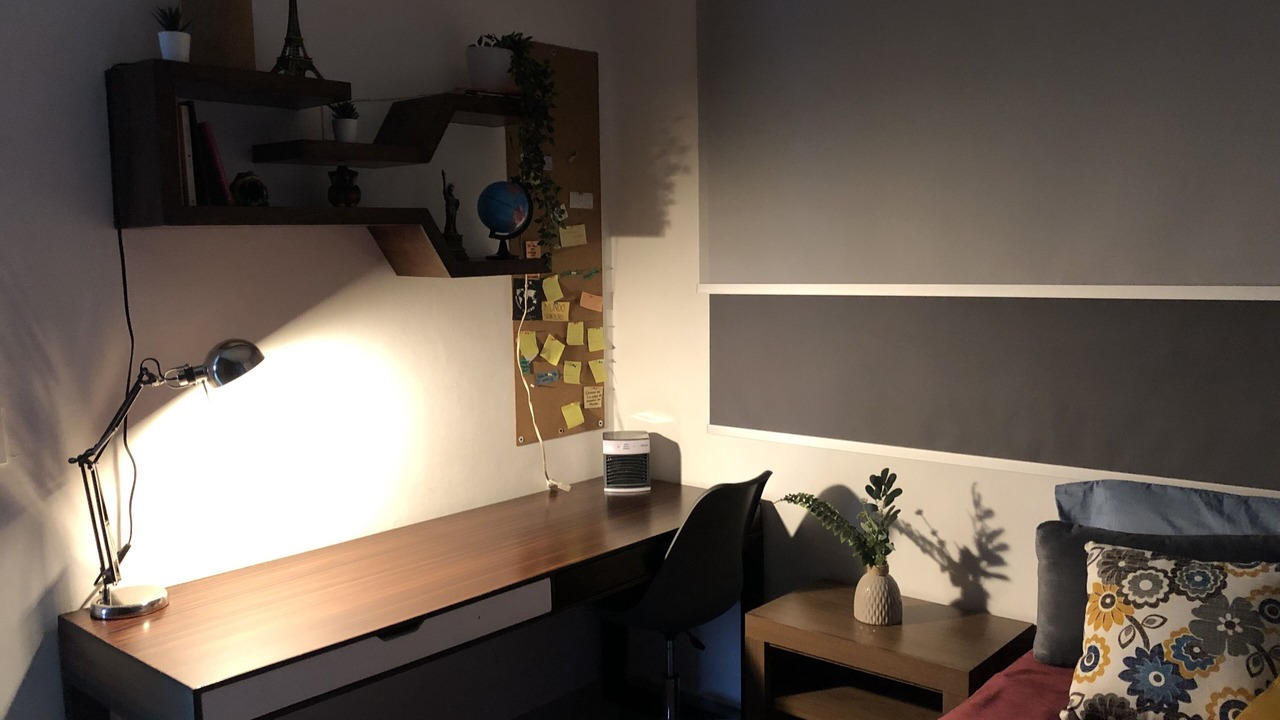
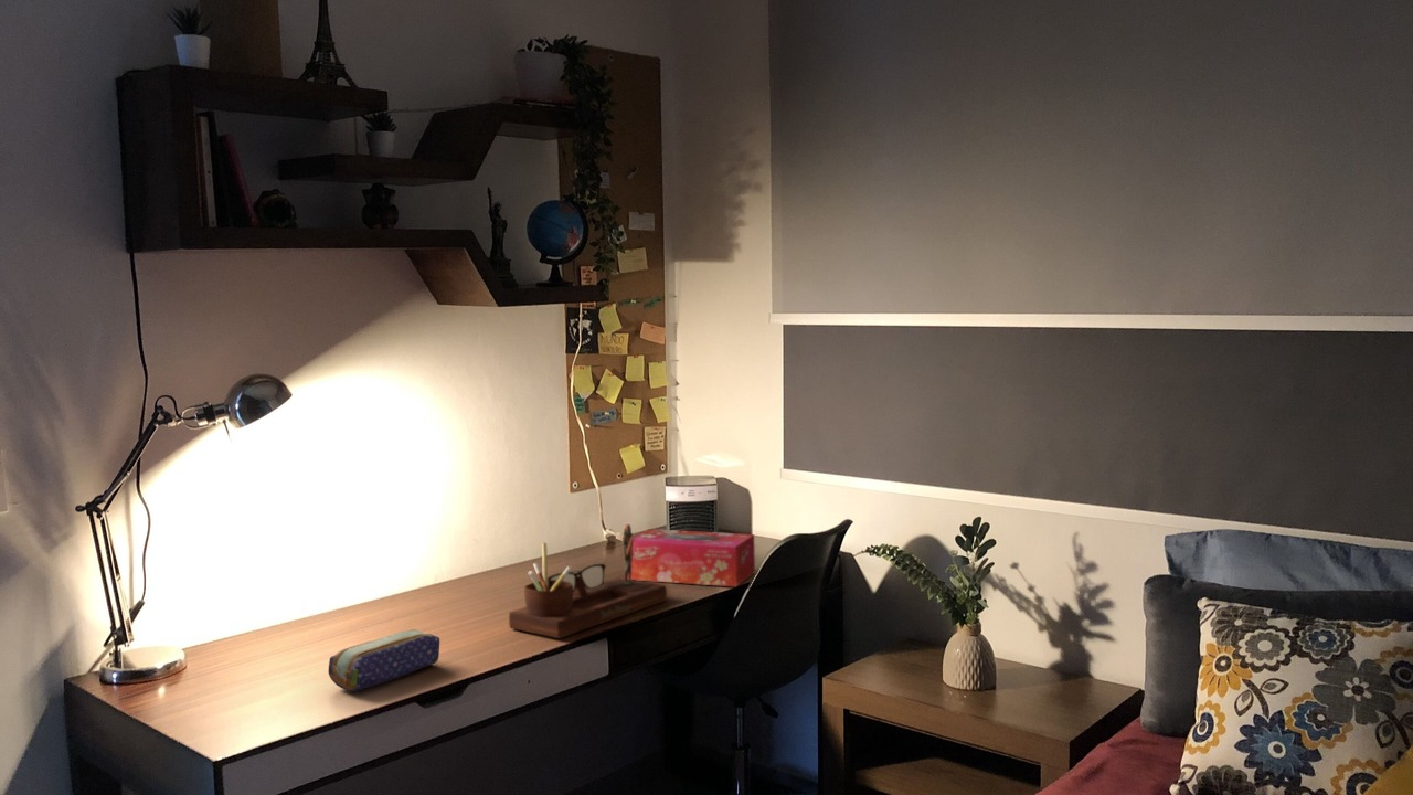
+ pencil case [328,628,440,692]
+ tissue box [628,528,756,587]
+ desk organizer [508,523,668,639]
